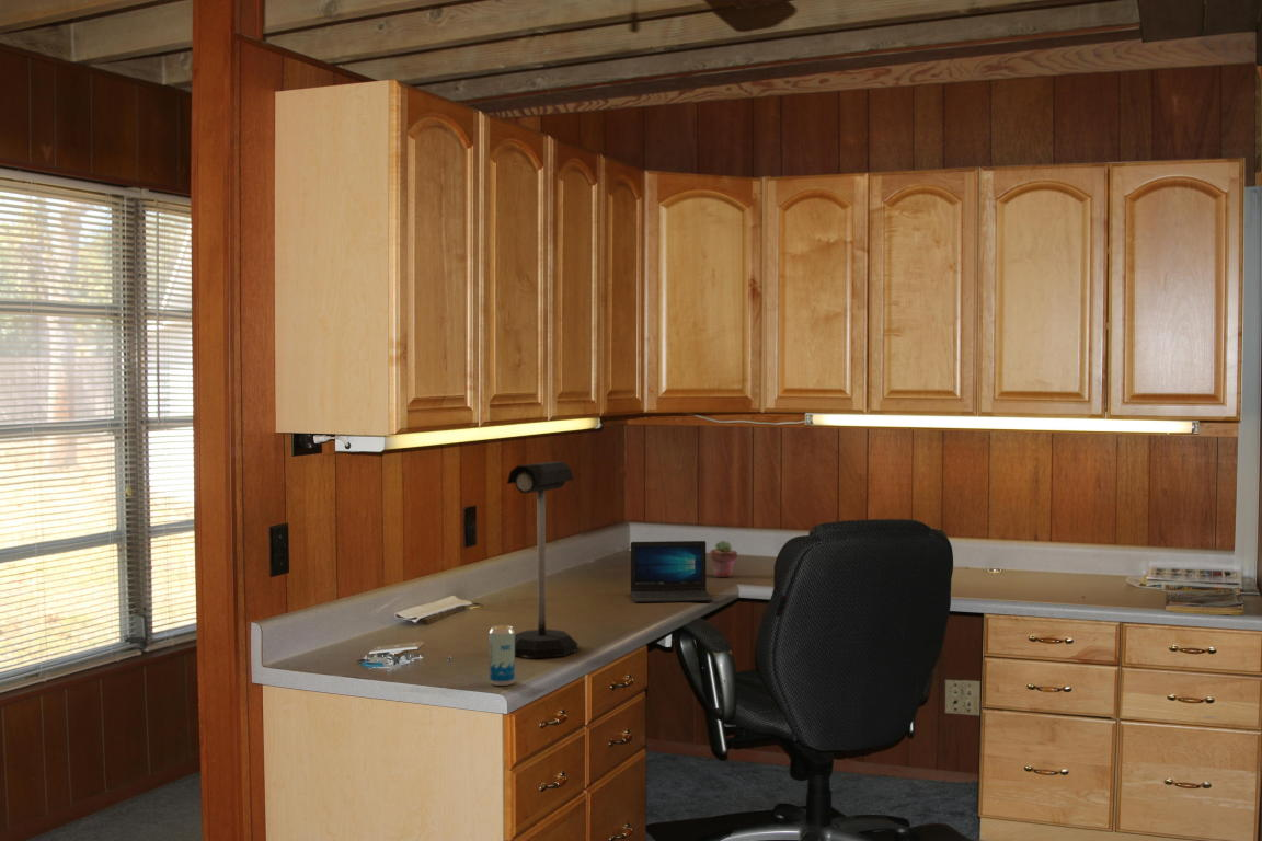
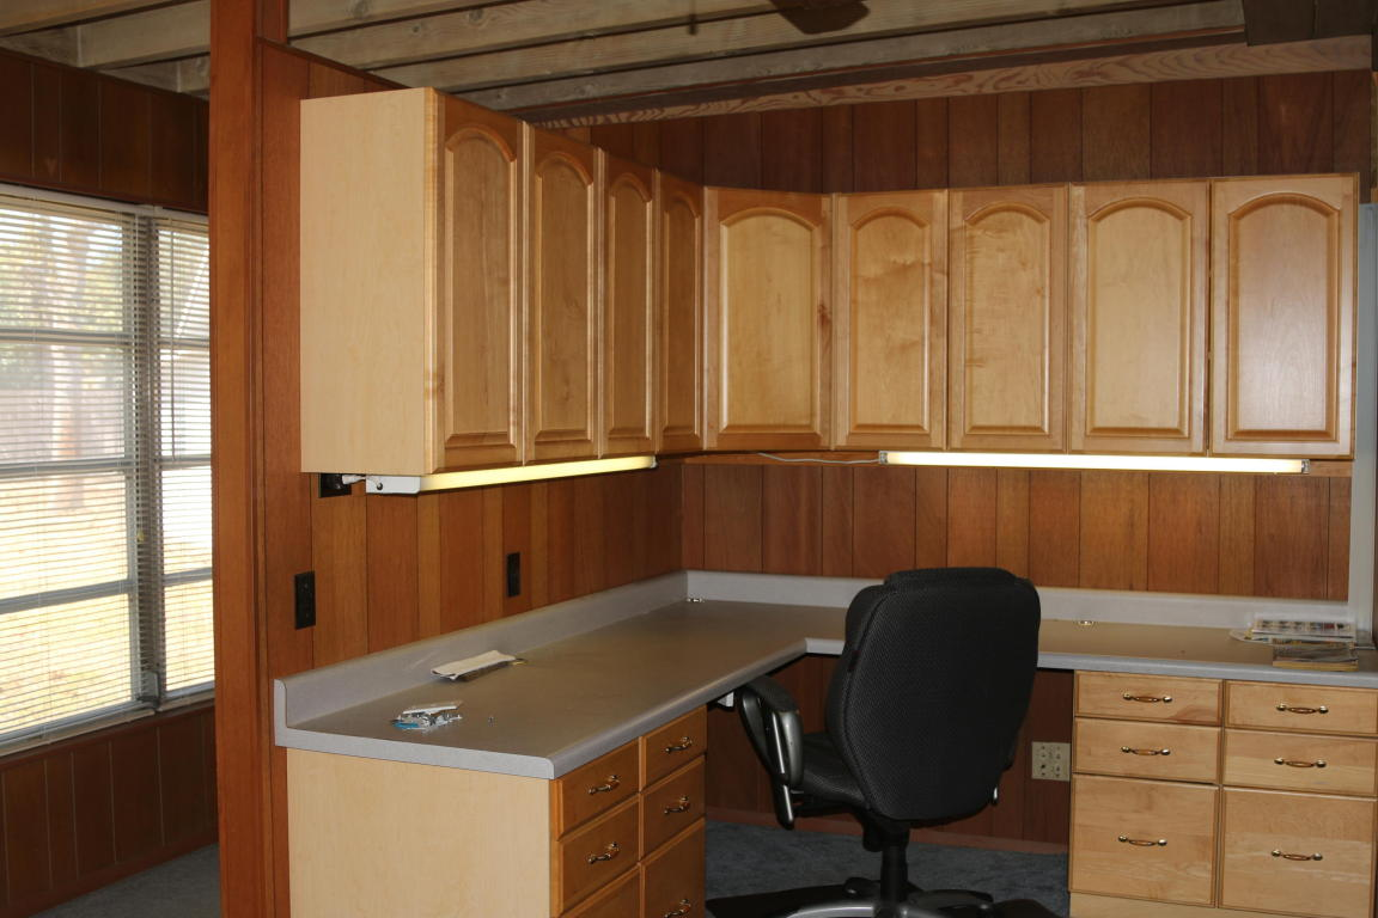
- laptop [630,540,714,603]
- potted succulent [709,539,738,578]
- beverage can [489,624,516,687]
- mailbox [506,460,578,659]
